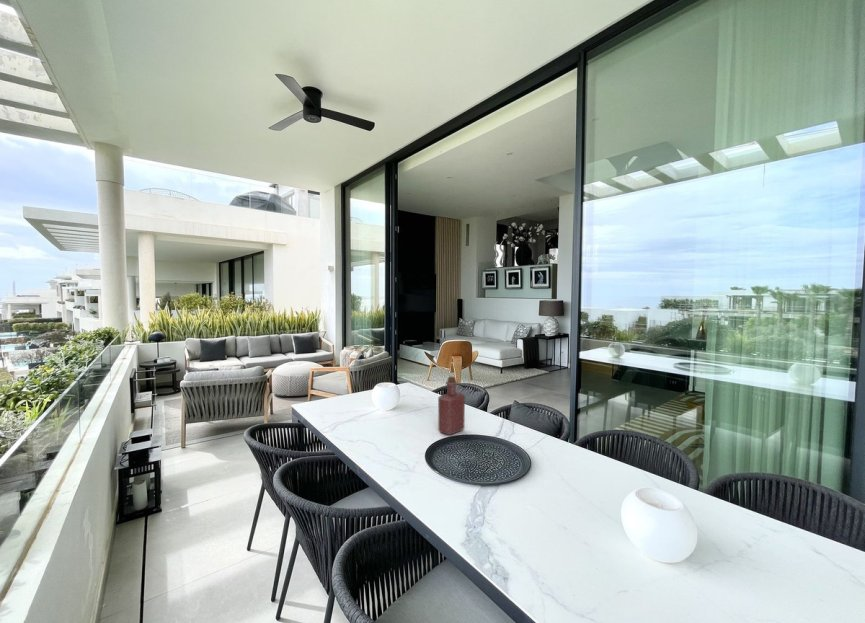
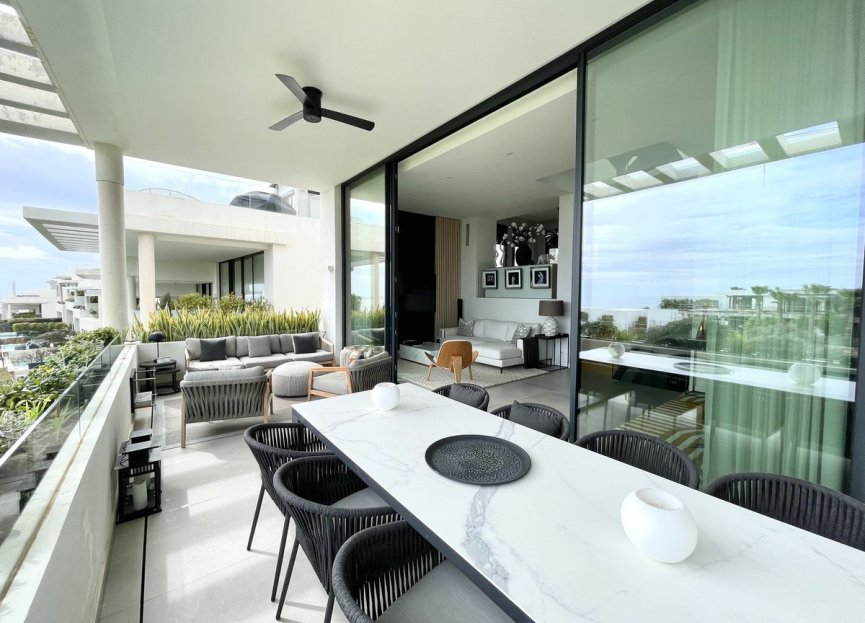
- bottle [437,376,466,436]
